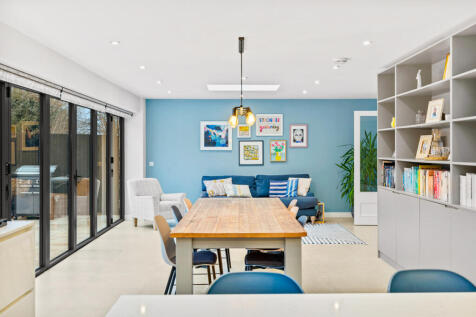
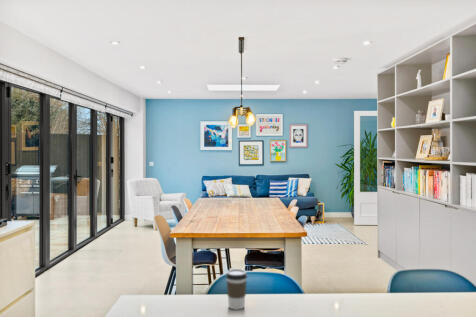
+ coffee cup [225,268,248,310]
